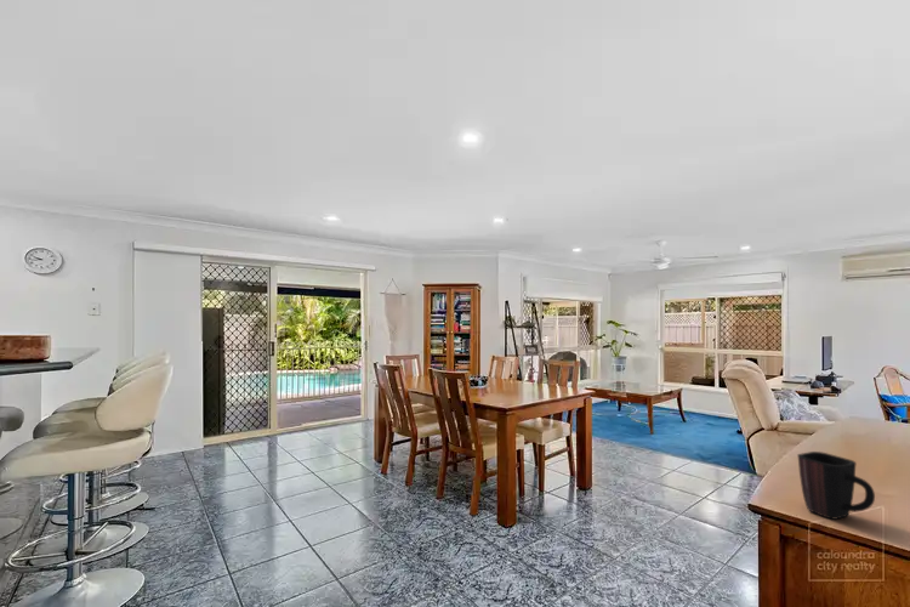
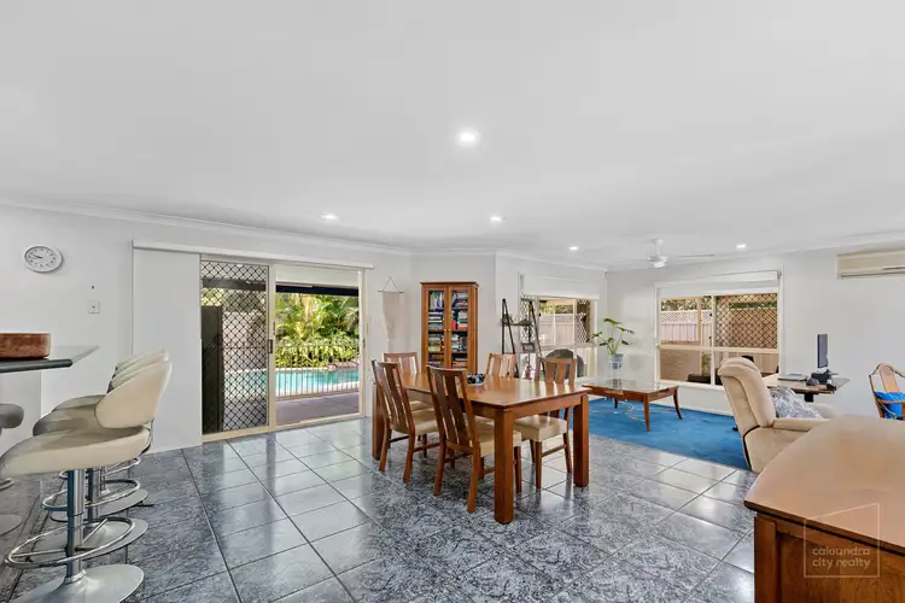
- mug [796,450,876,521]
